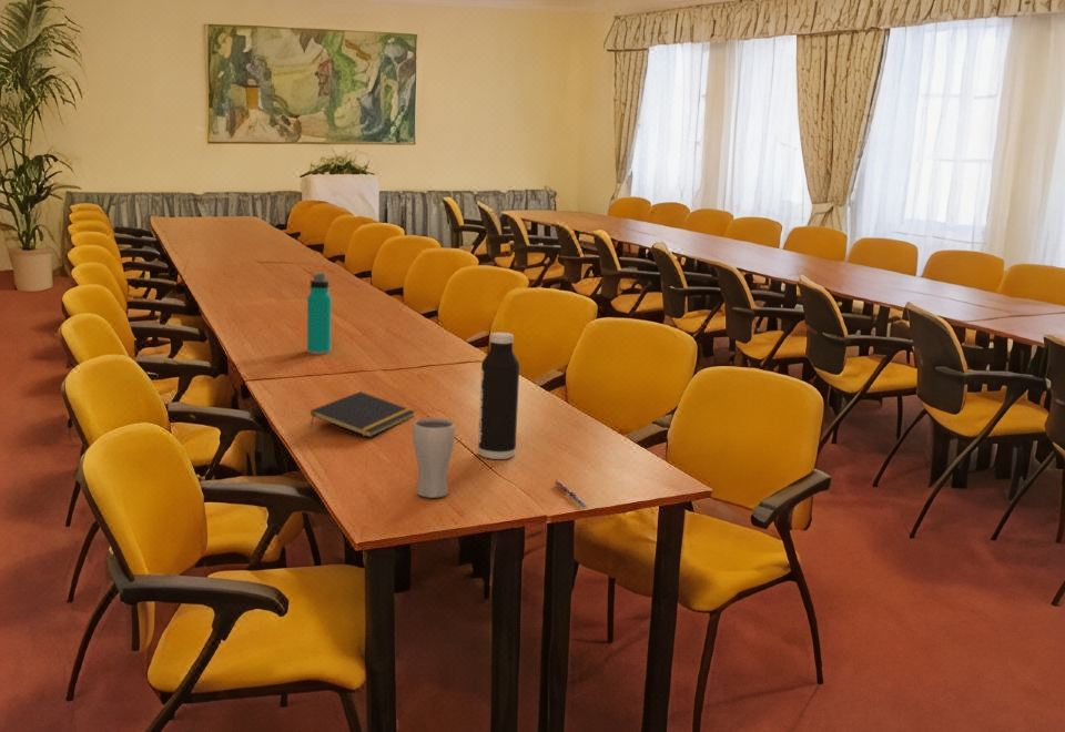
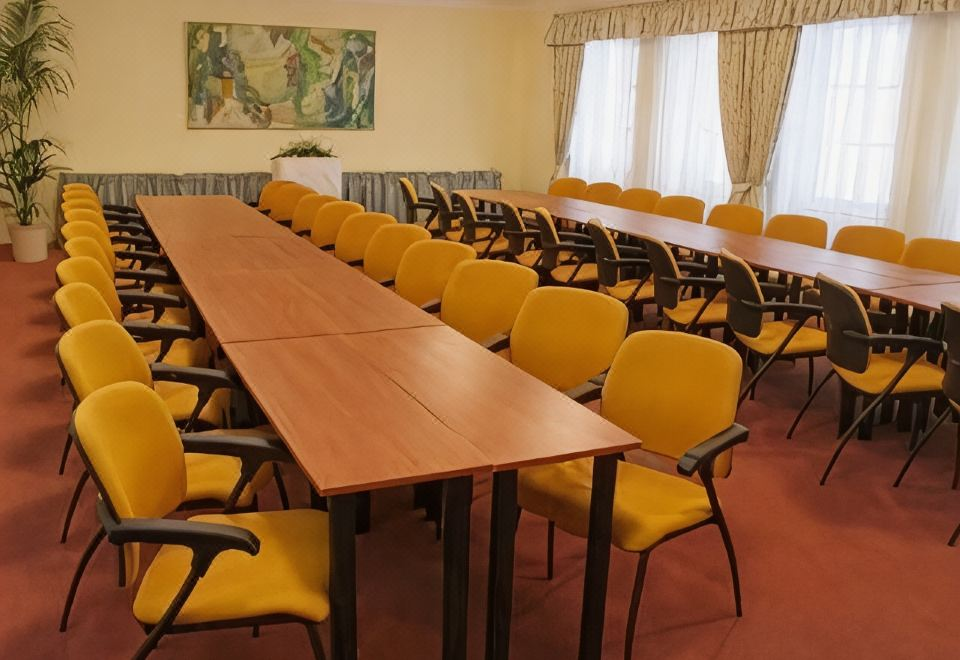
- water bottle [477,332,520,460]
- water bottle [306,272,333,356]
- notepad [308,390,416,438]
- drinking glass [412,417,456,499]
- pen [554,479,588,508]
